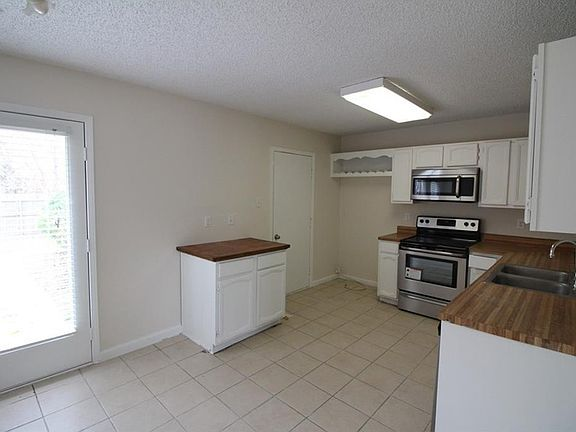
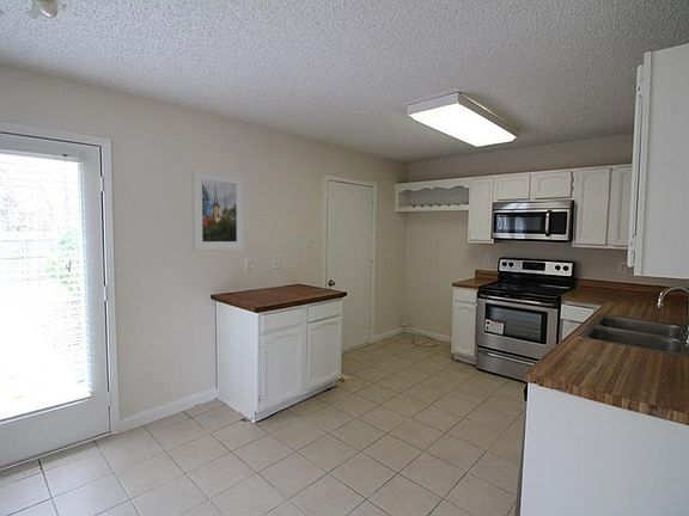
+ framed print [191,167,245,252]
